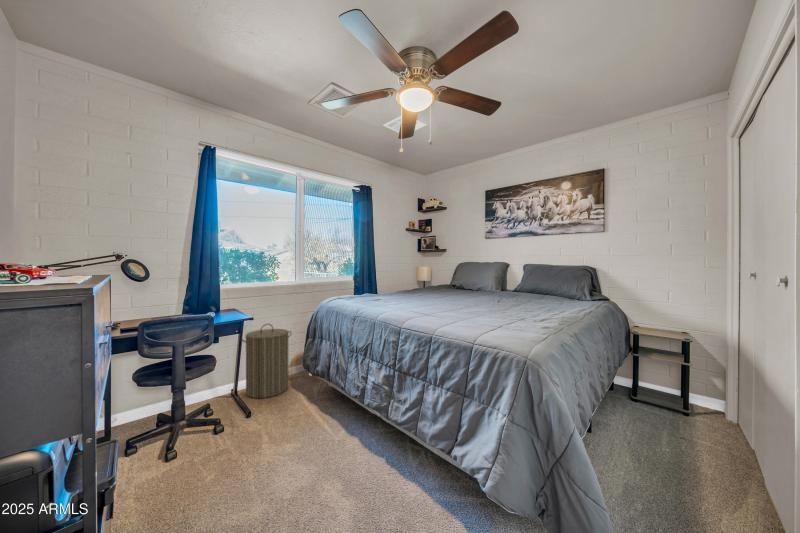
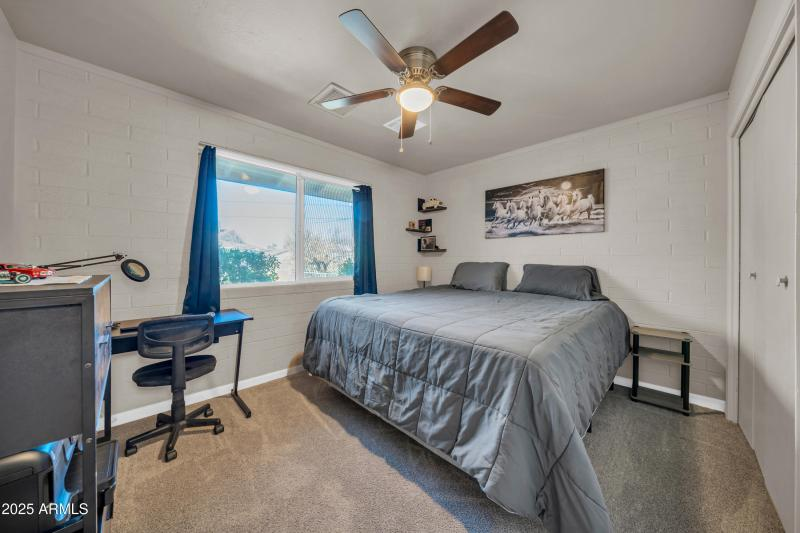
- laundry hamper [241,323,293,399]
